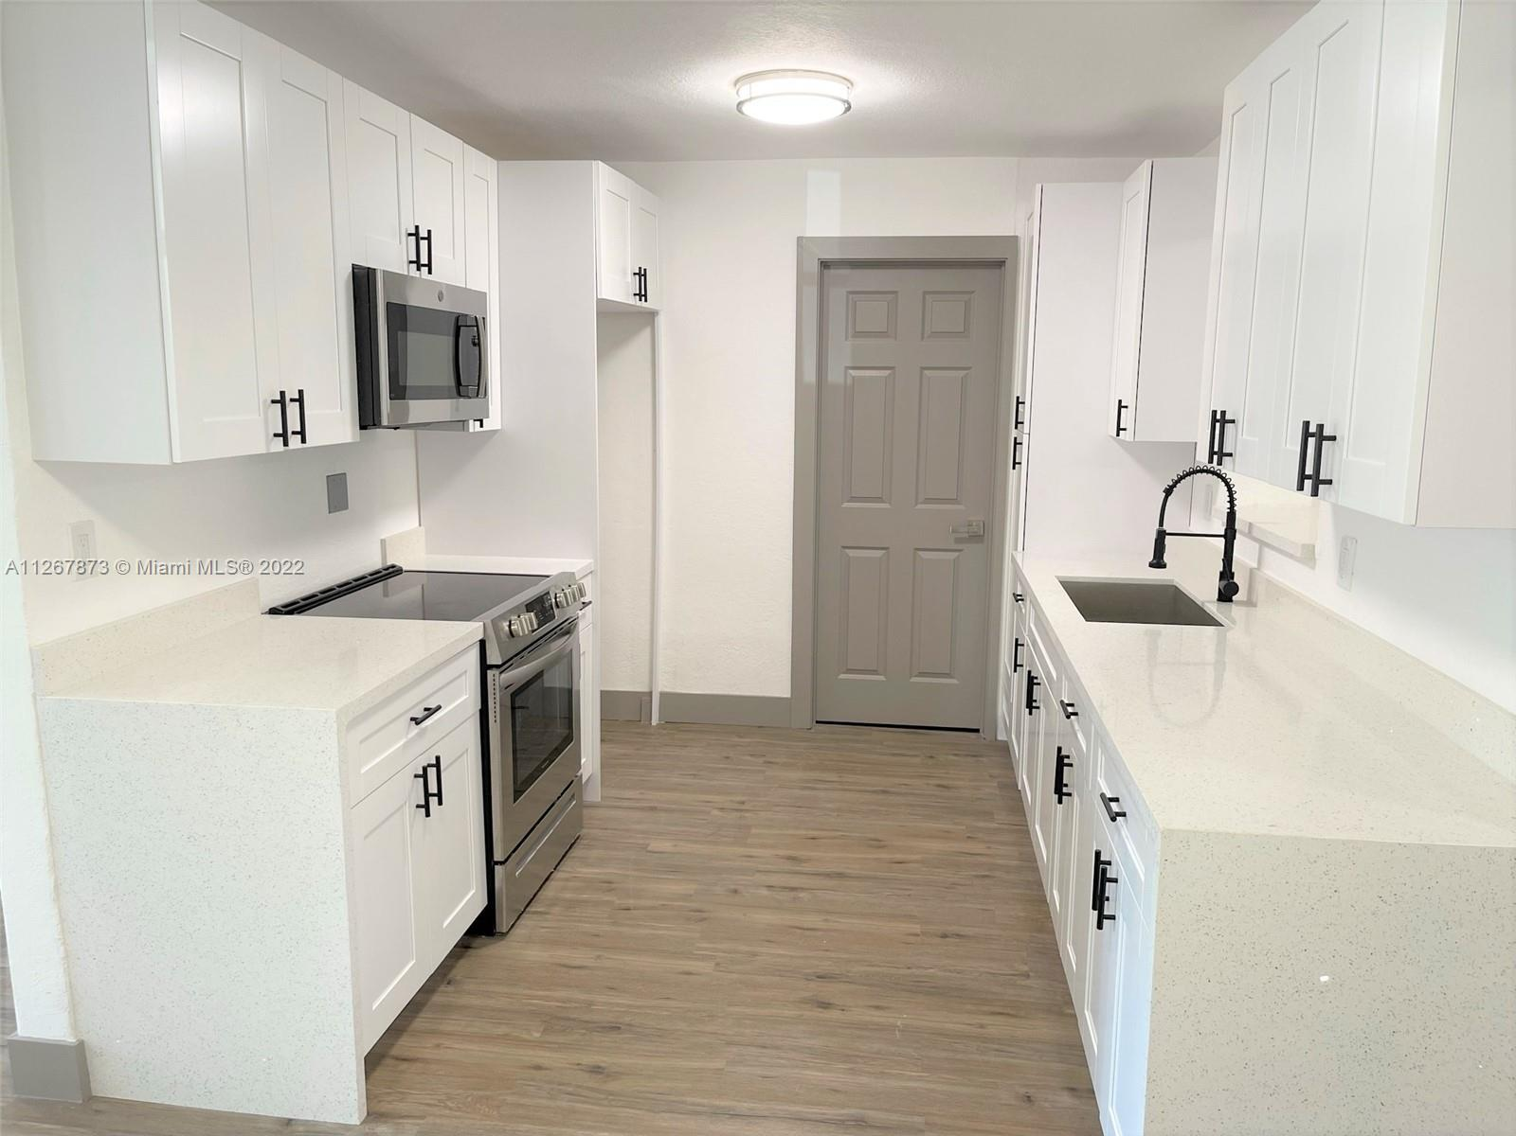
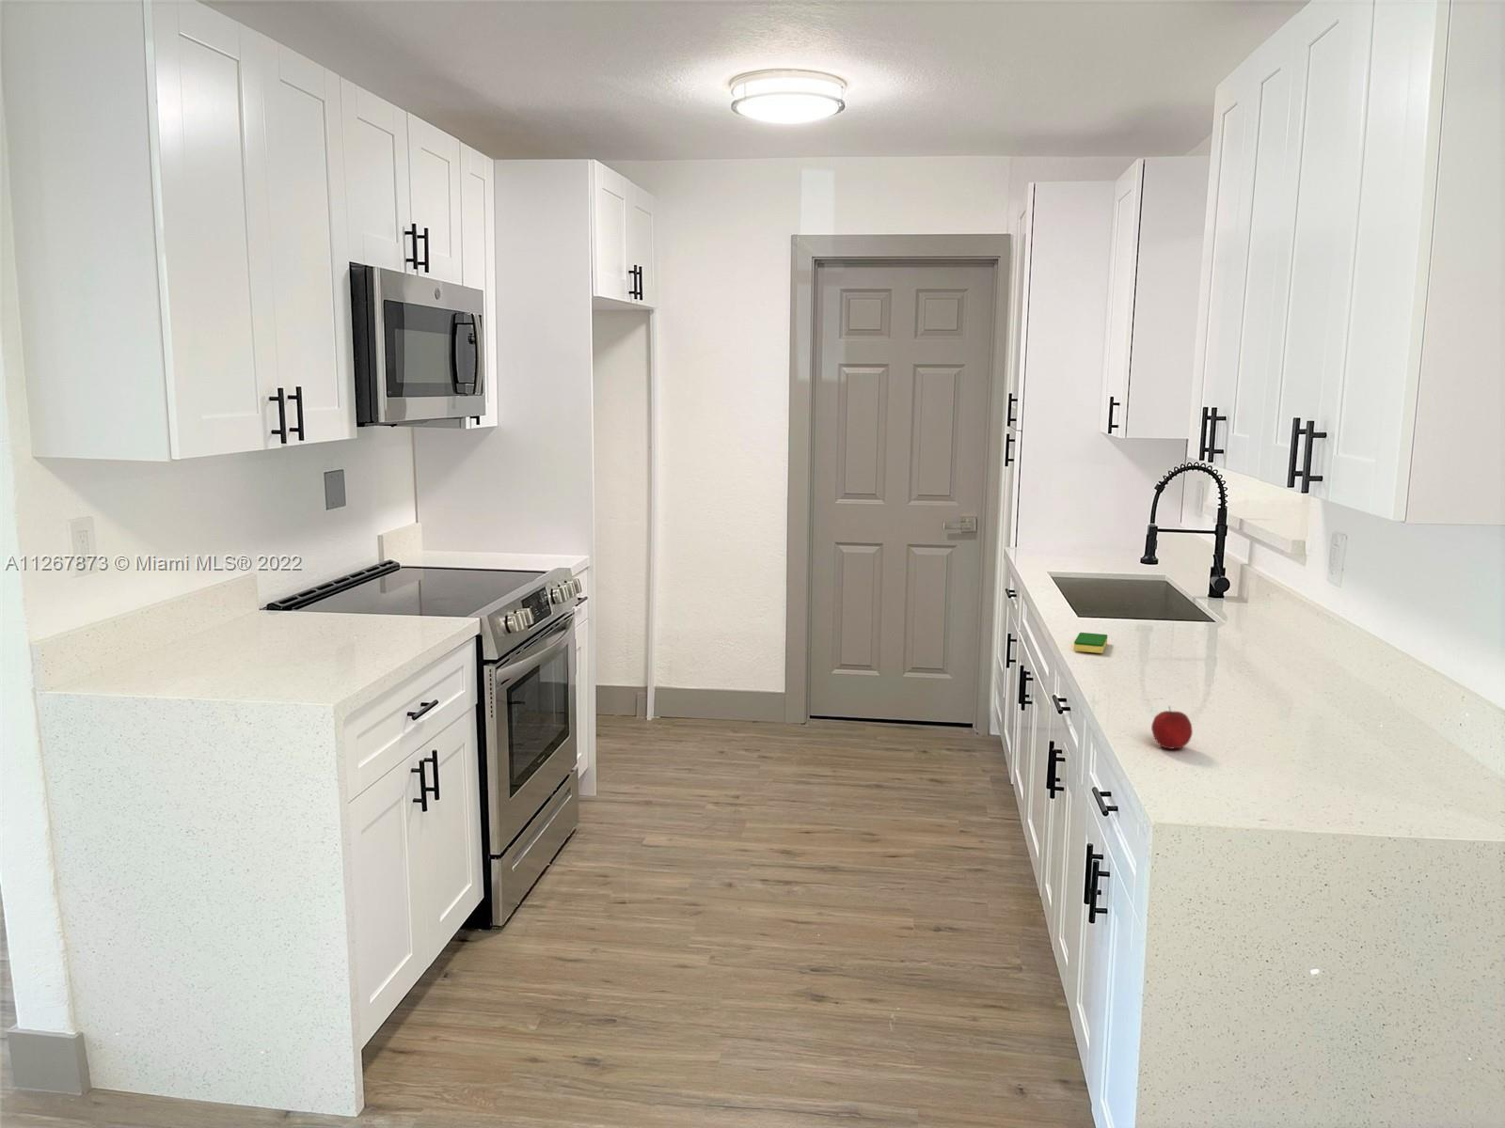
+ dish sponge [1074,632,1108,654]
+ apple [1151,705,1193,750]
